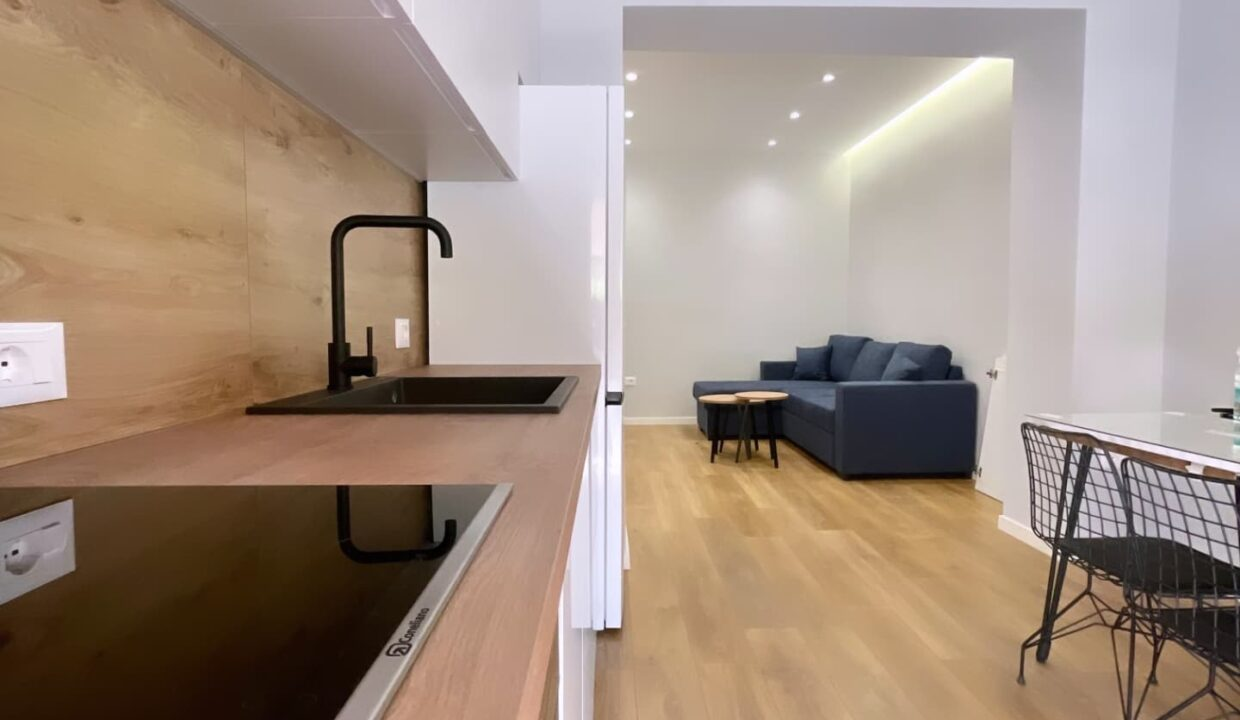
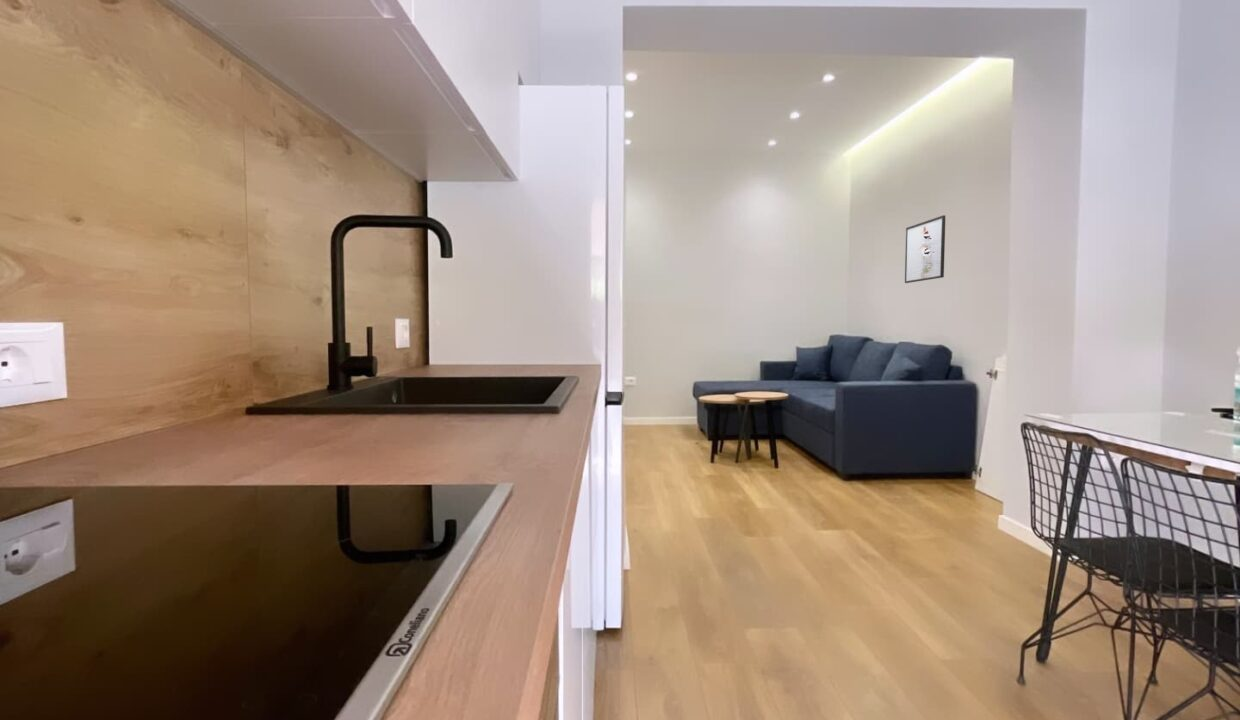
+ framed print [904,214,947,284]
